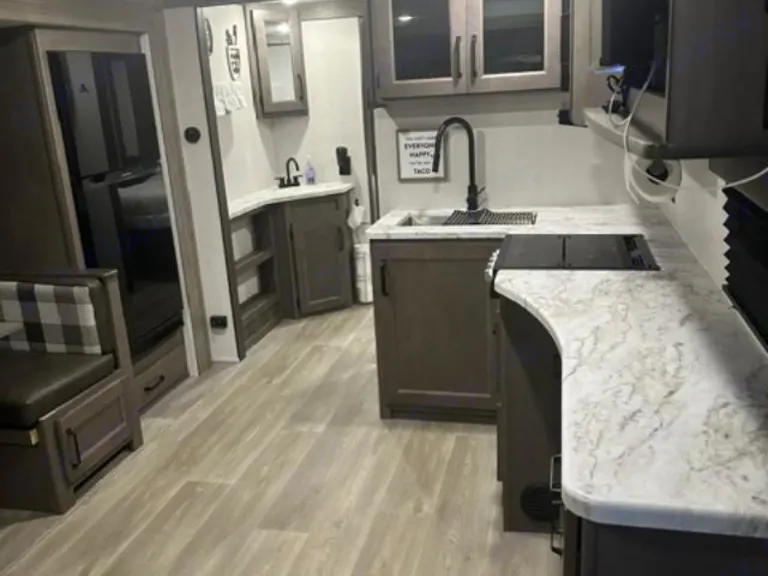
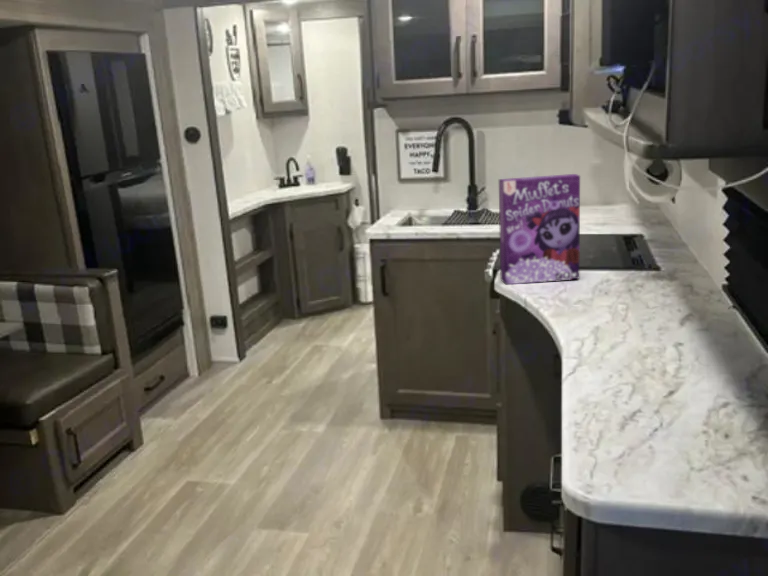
+ cereal box [498,173,581,285]
